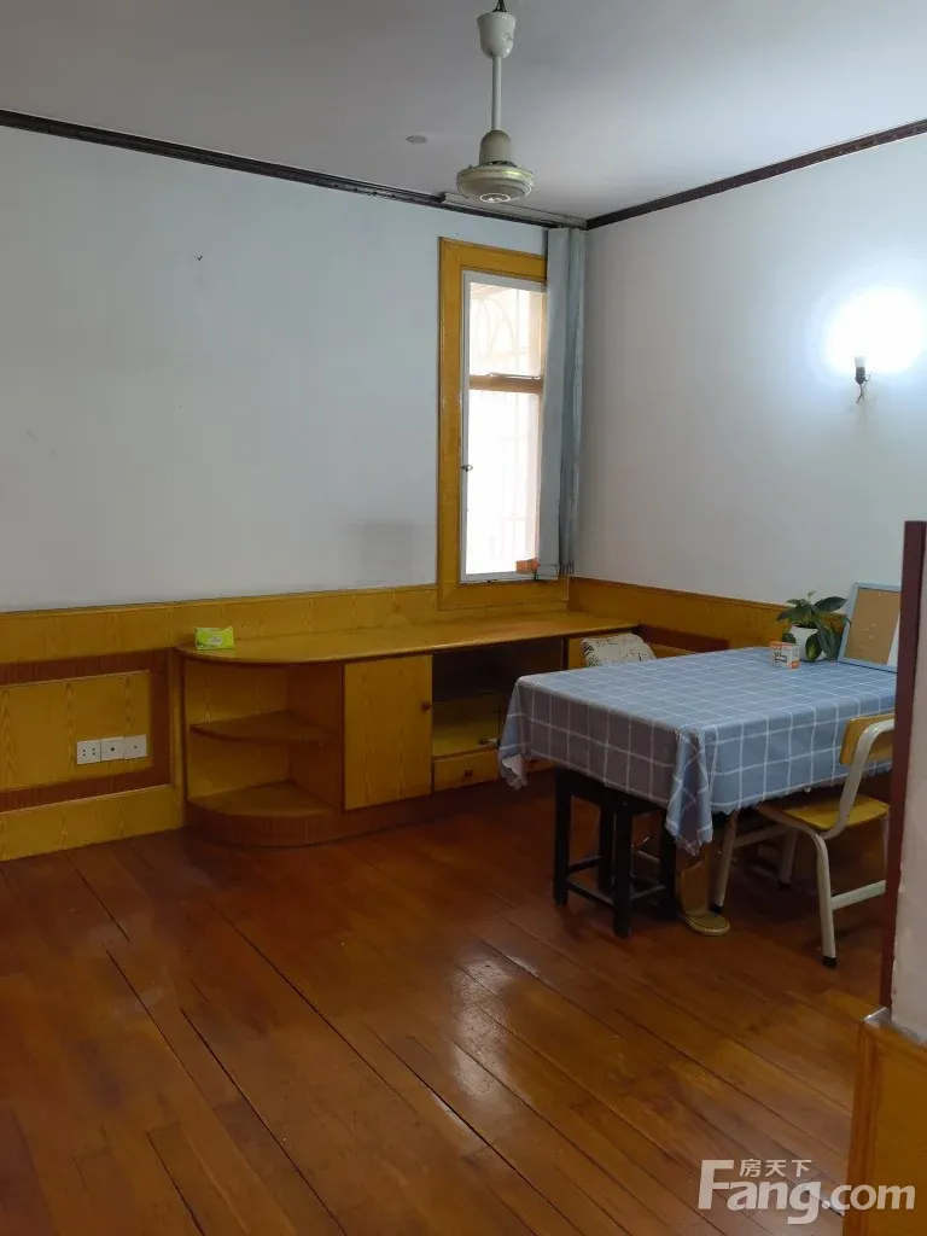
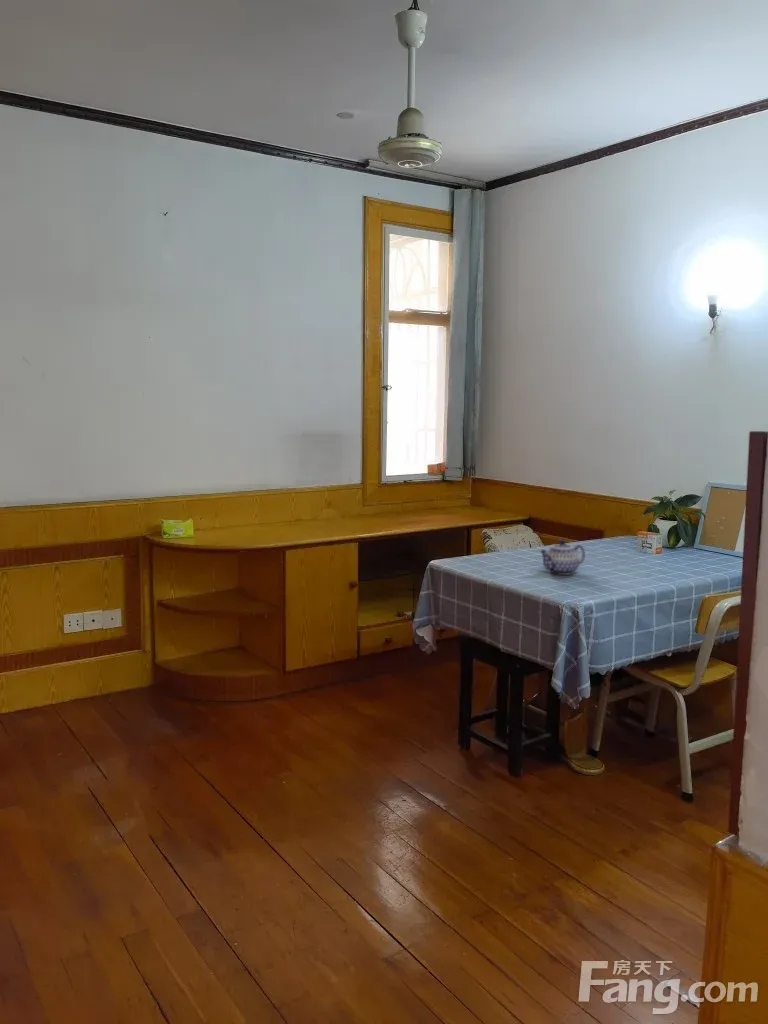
+ teapot [538,539,586,576]
